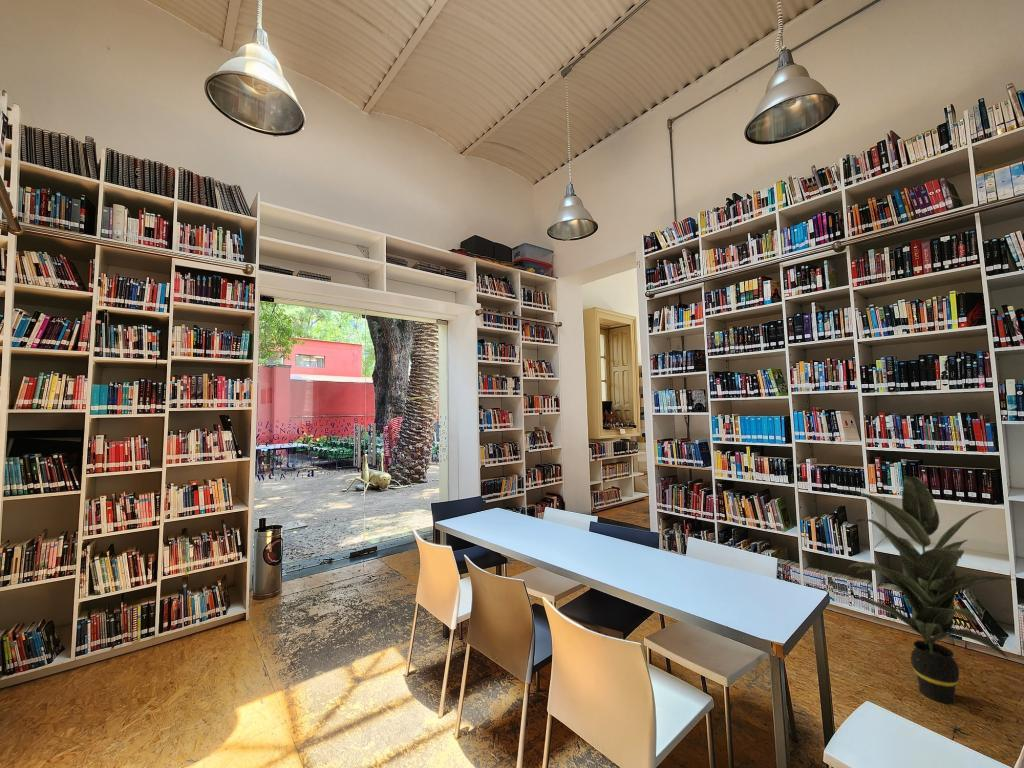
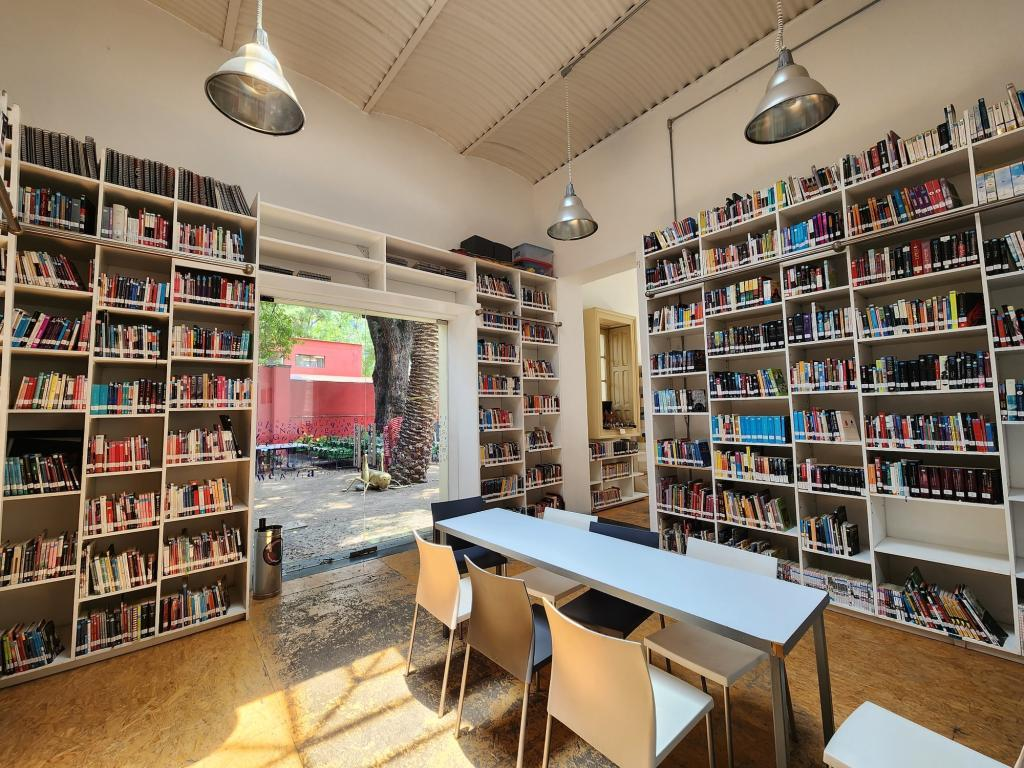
- indoor plant [840,475,1019,705]
